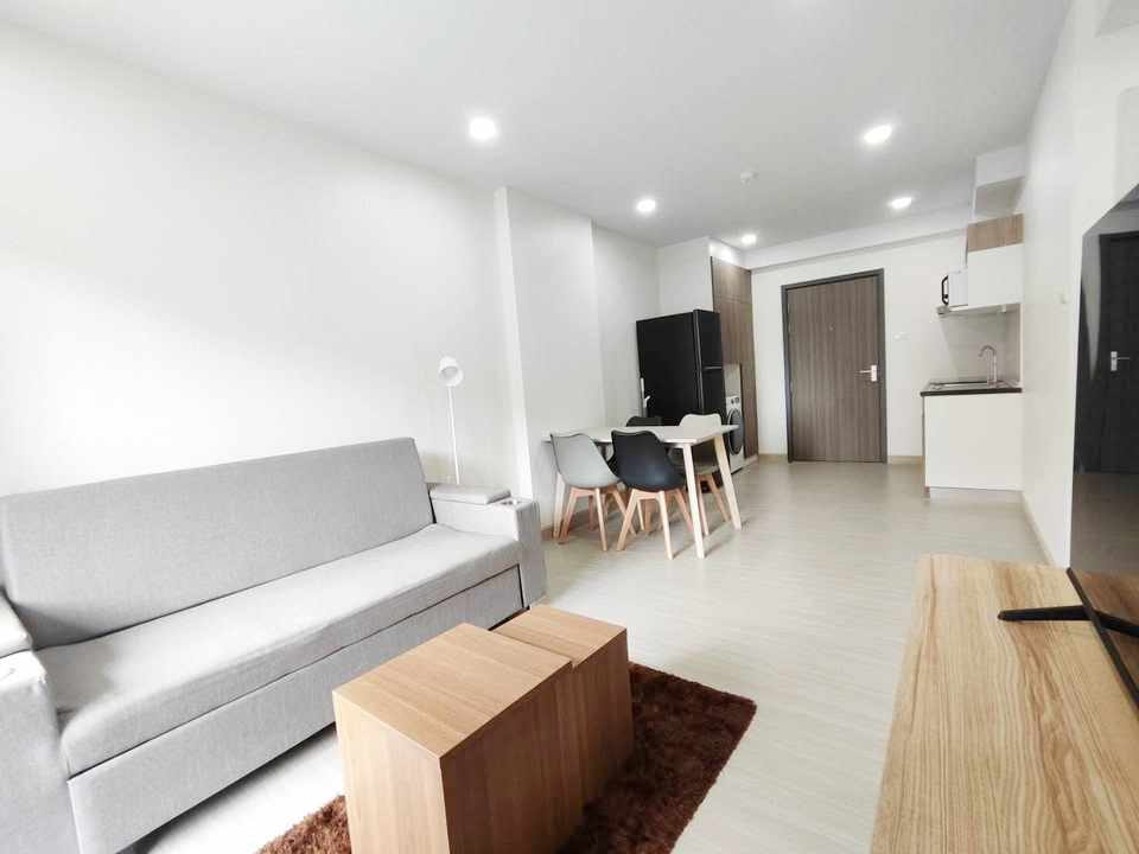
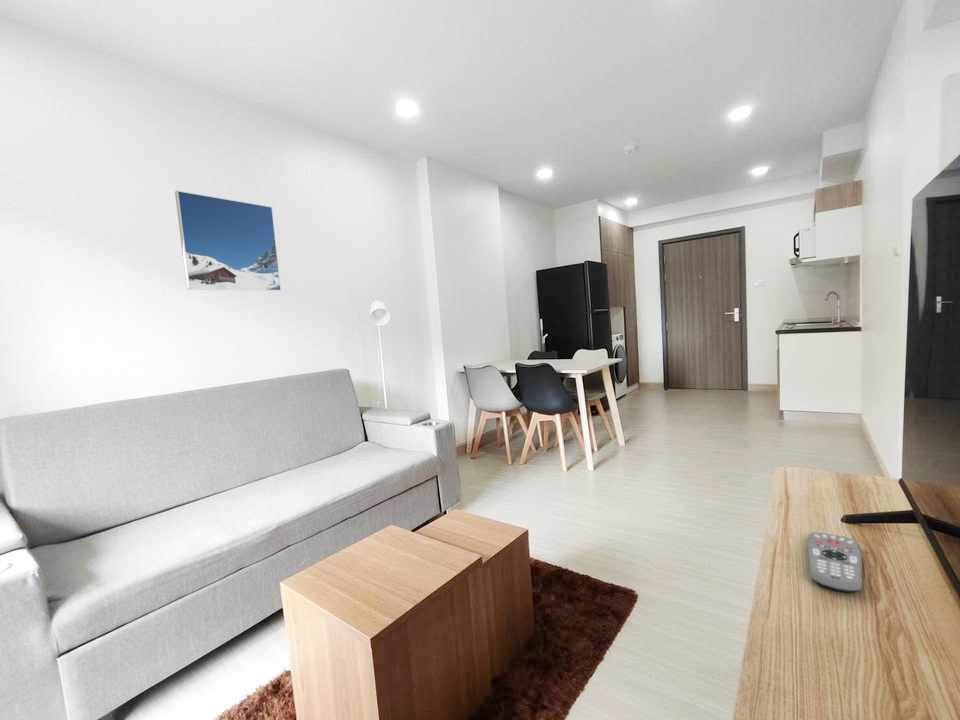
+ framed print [174,190,282,292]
+ remote control [806,531,863,593]
